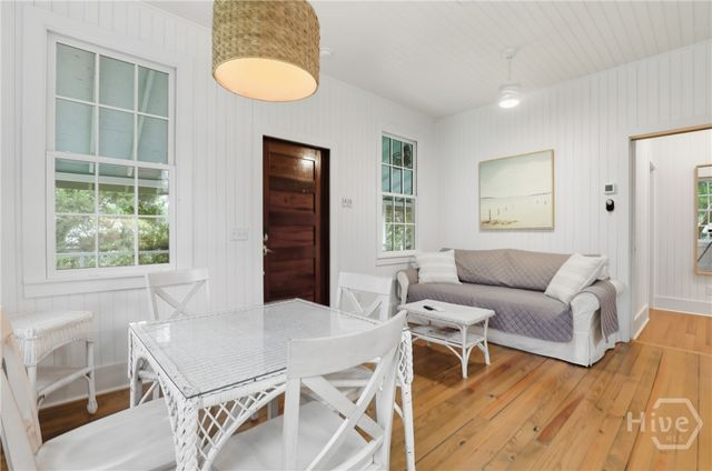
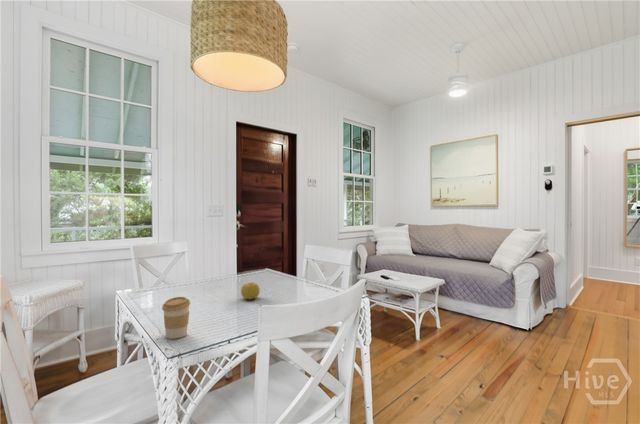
+ fruit [240,281,261,300]
+ coffee cup [161,296,191,340]
